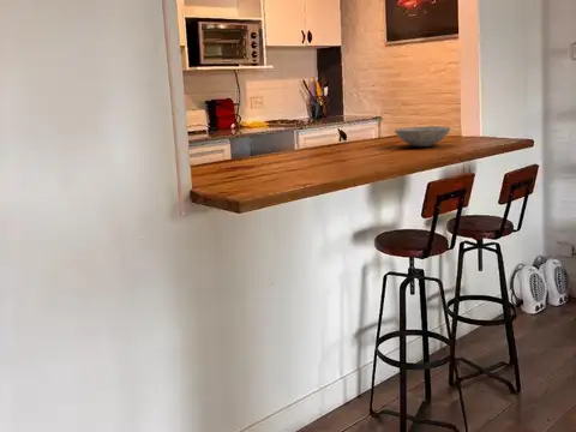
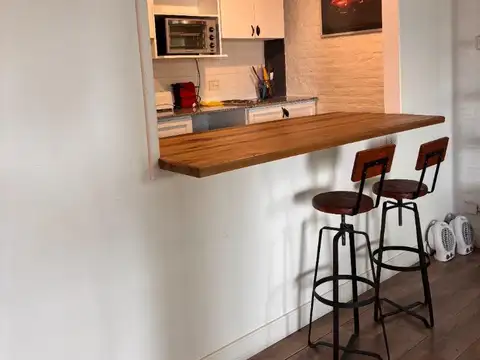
- bowl [394,125,451,148]
